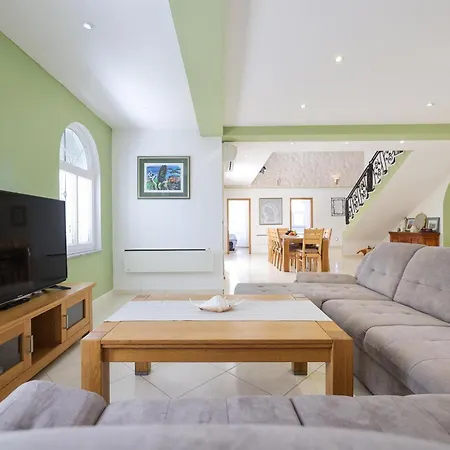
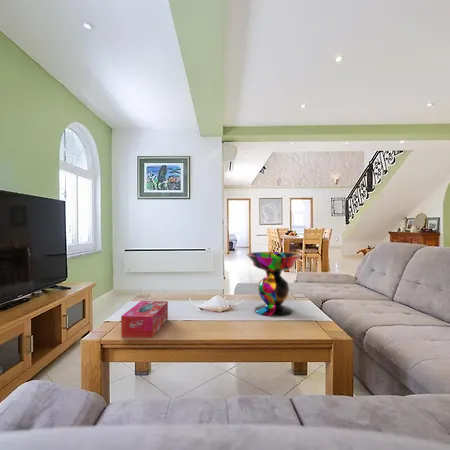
+ tissue box [120,300,169,339]
+ decorative bowl [246,251,302,318]
